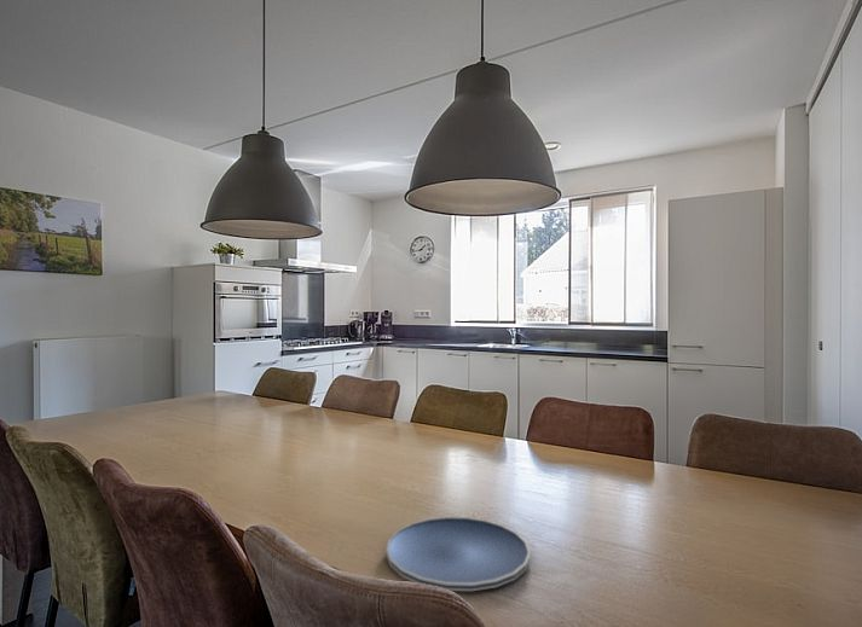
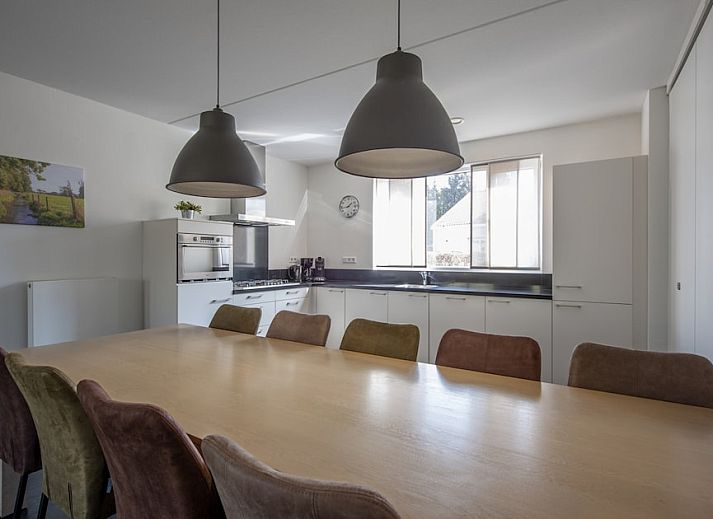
- plate [384,516,532,592]
